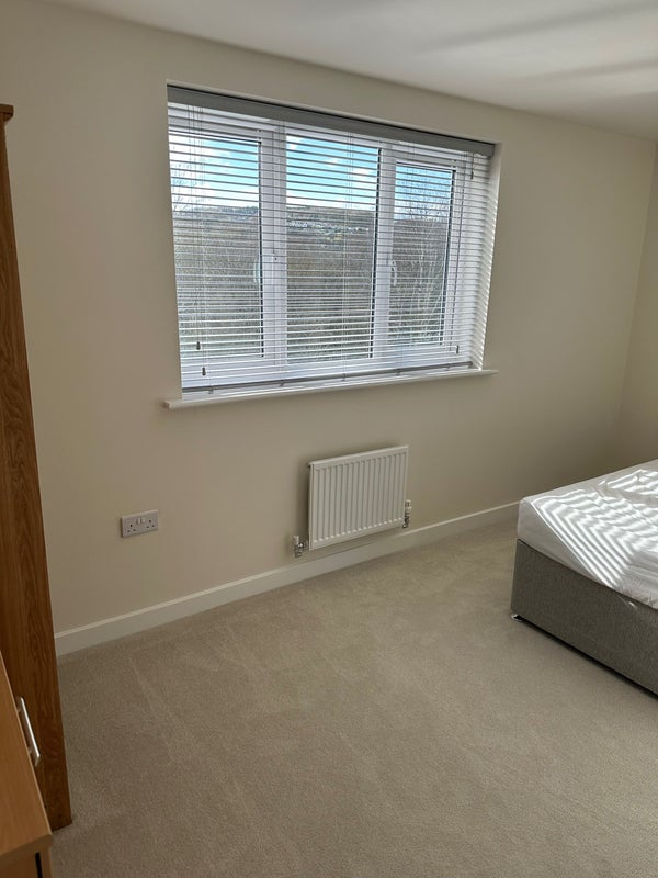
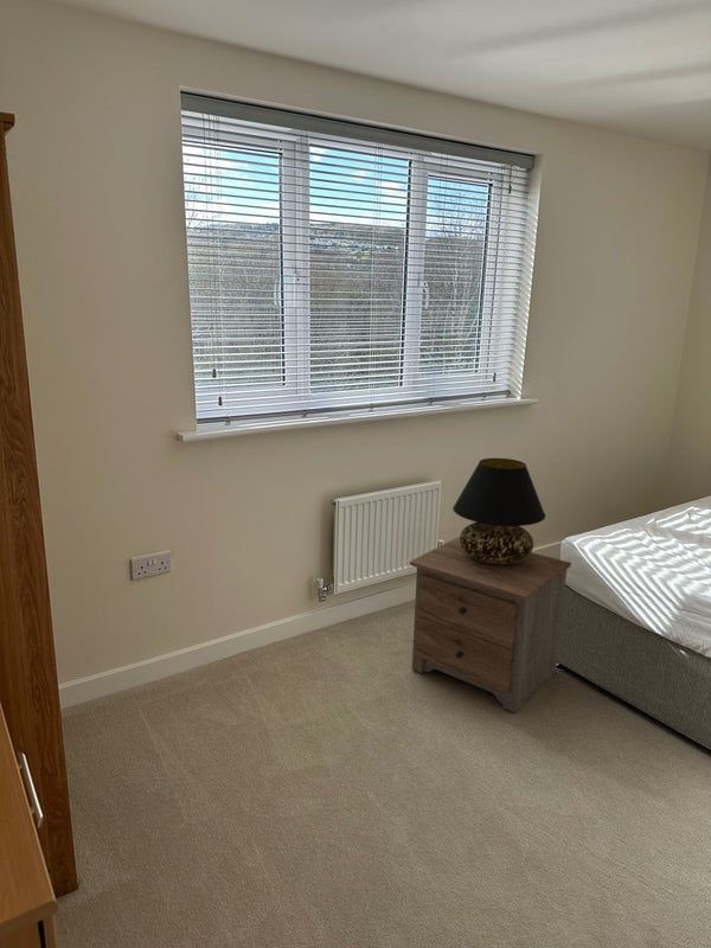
+ table lamp [451,457,546,564]
+ nightstand [409,536,572,713]
